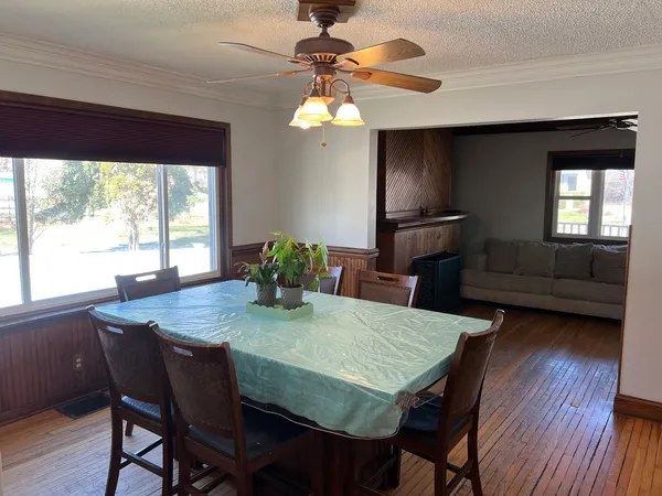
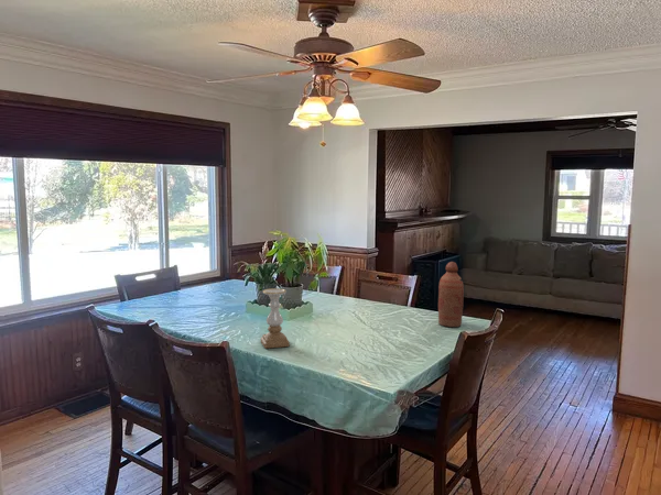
+ candle holder [260,287,291,350]
+ bottle [437,261,465,328]
